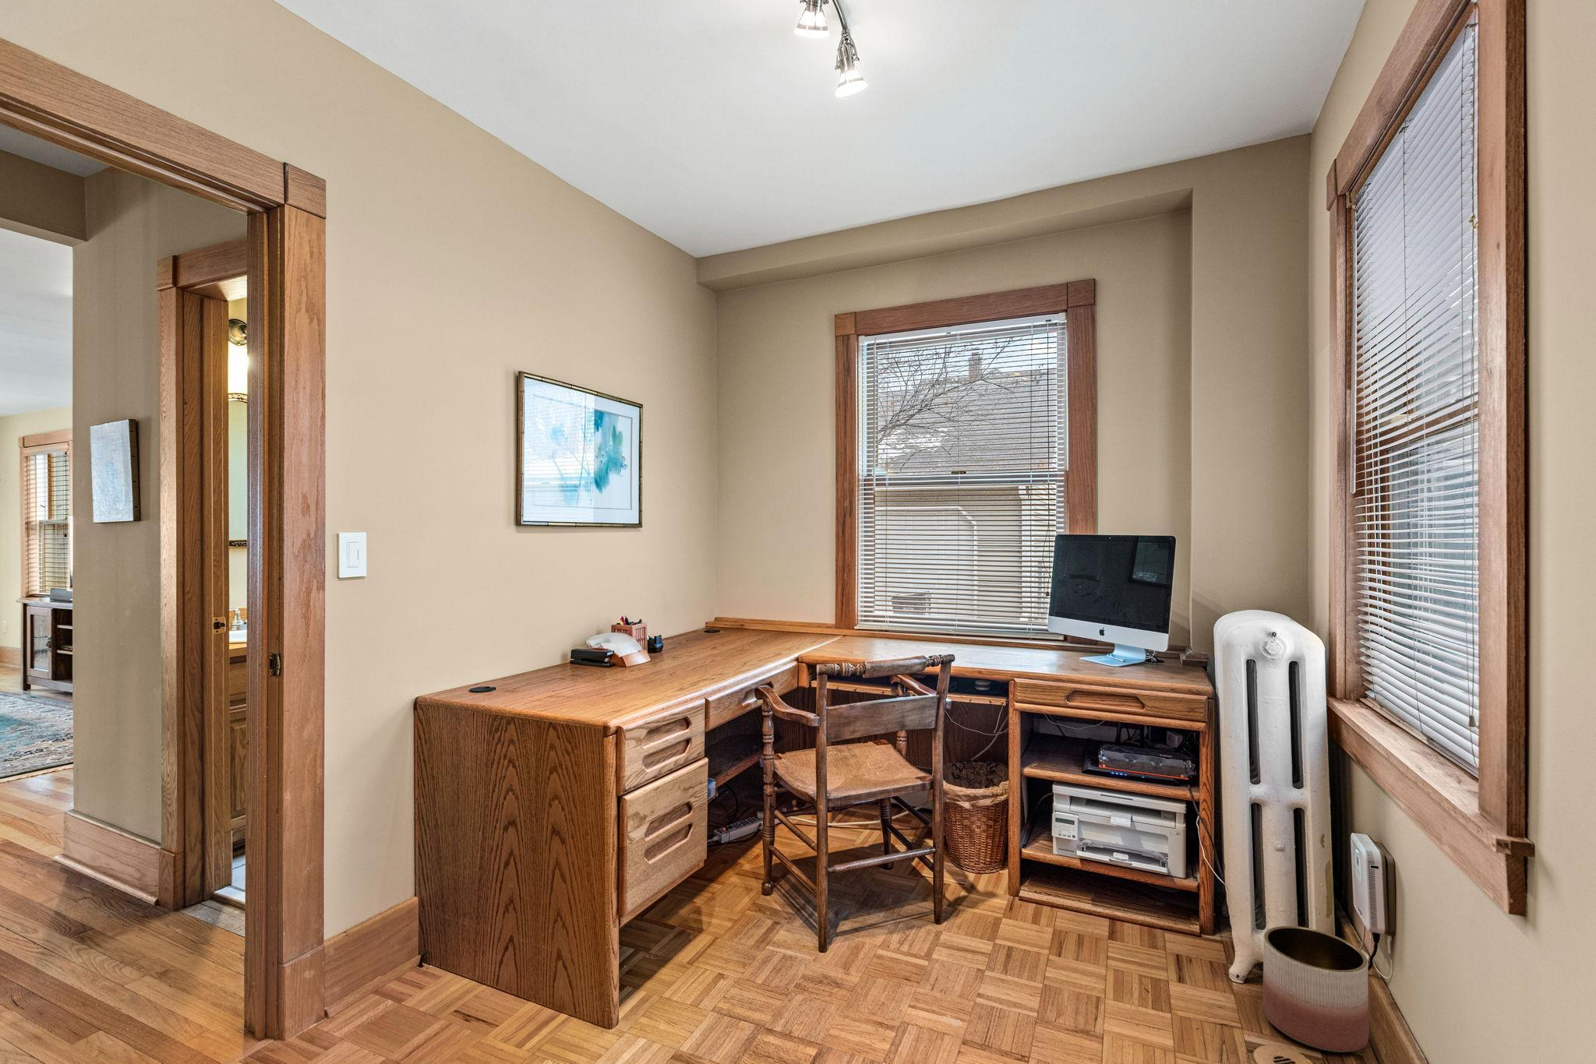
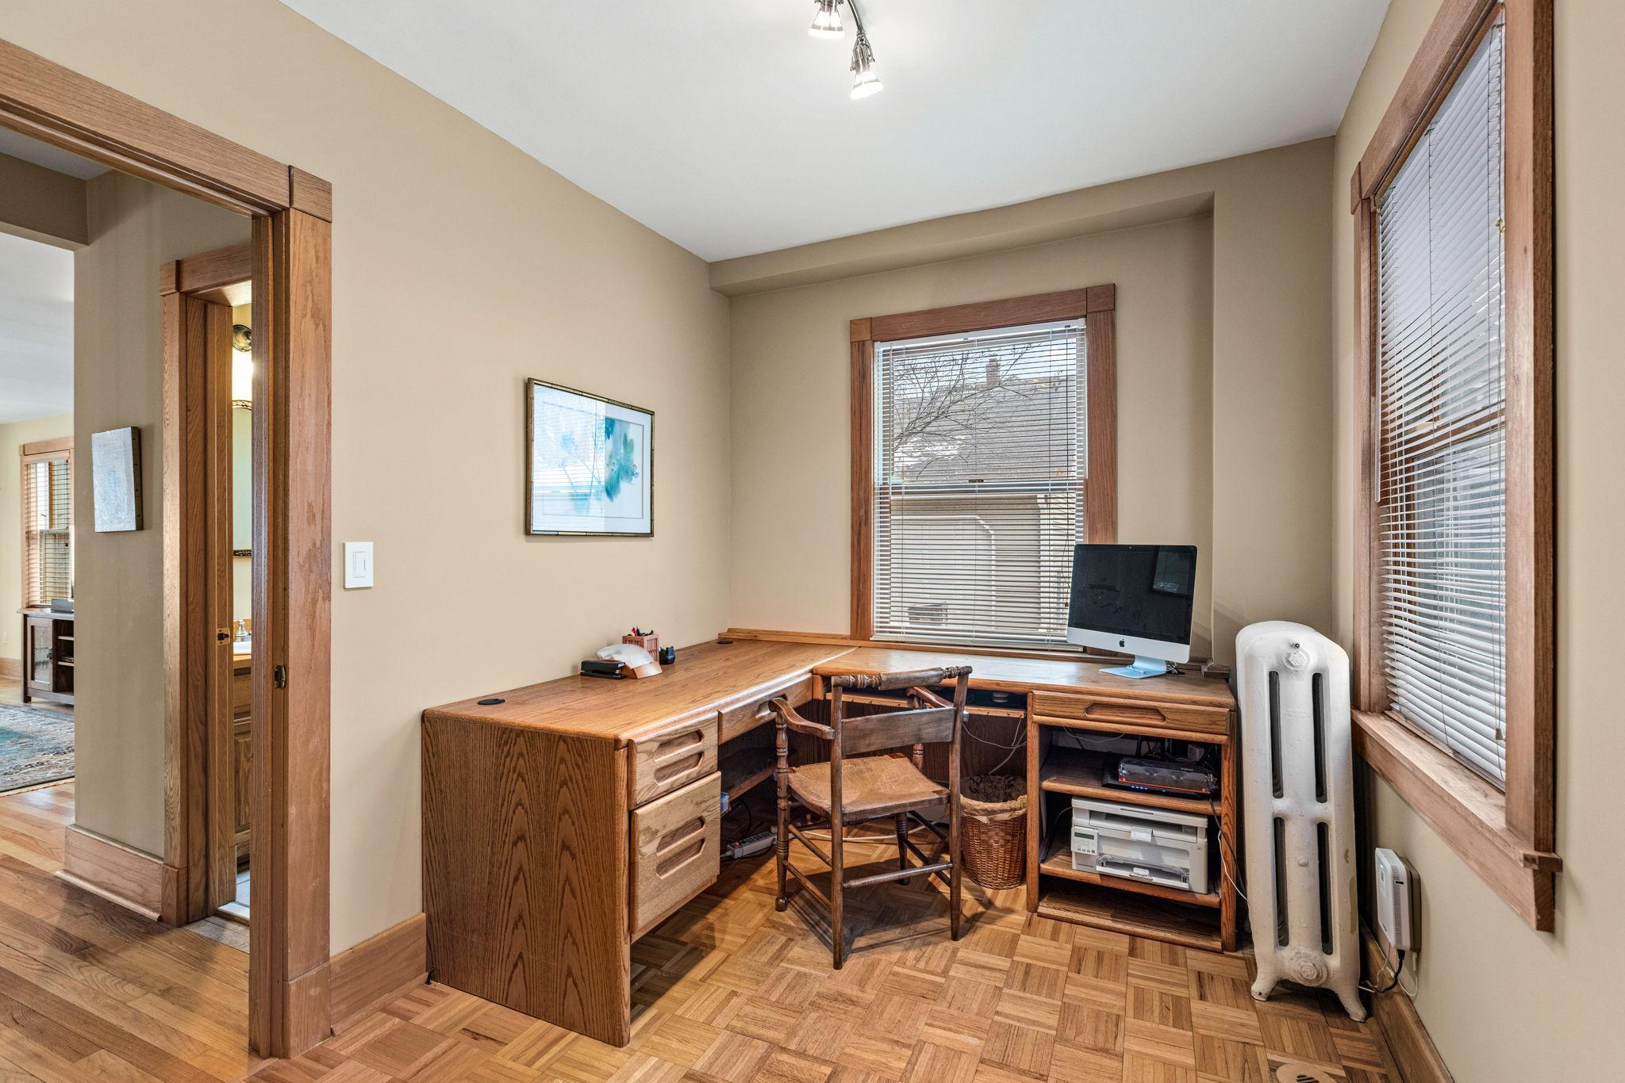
- planter [1261,925,1370,1053]
